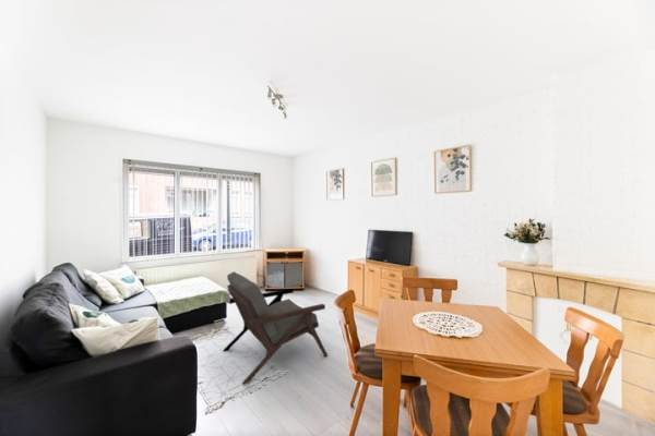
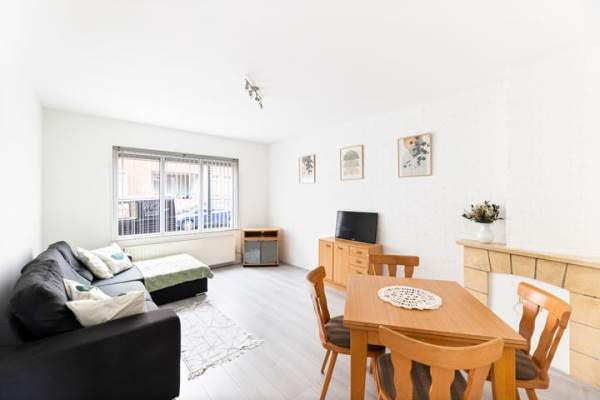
- armchair [223,270,329,386]
